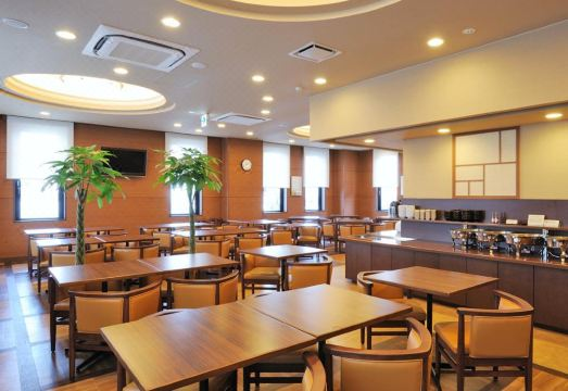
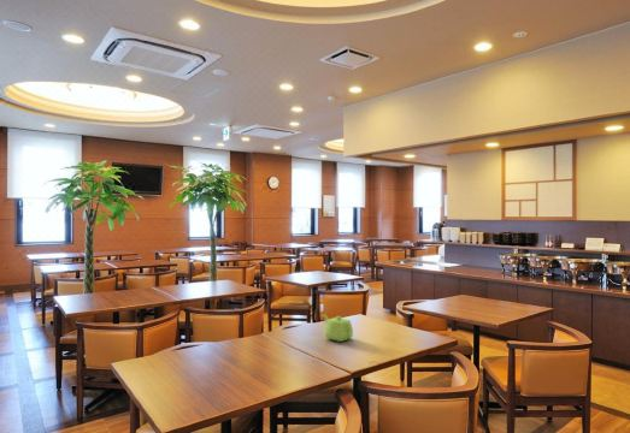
+ teapot [323,314,354,343]
